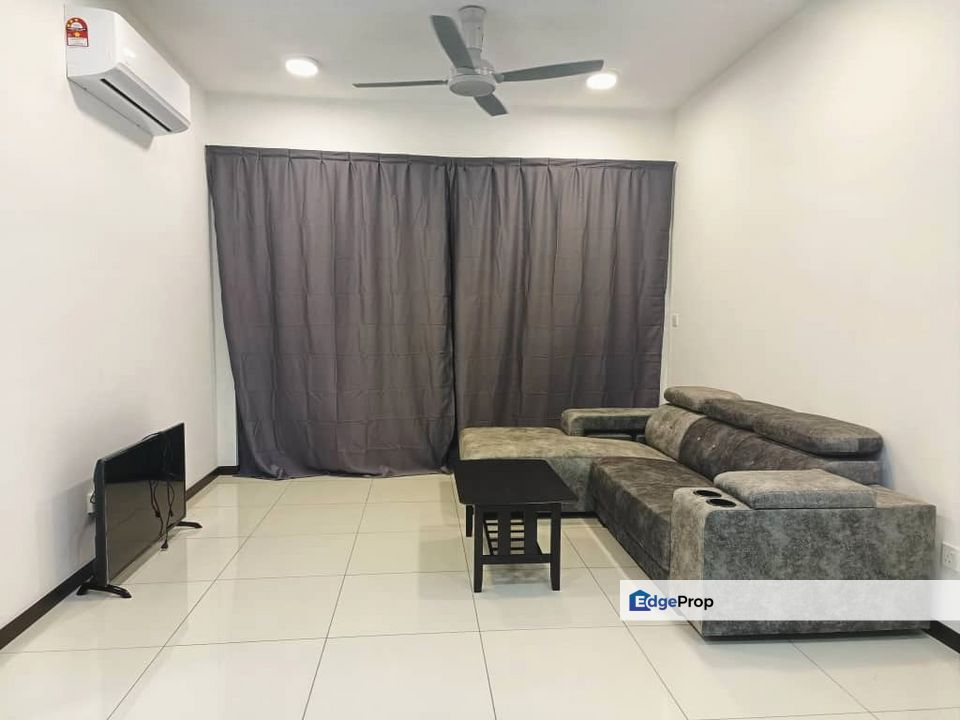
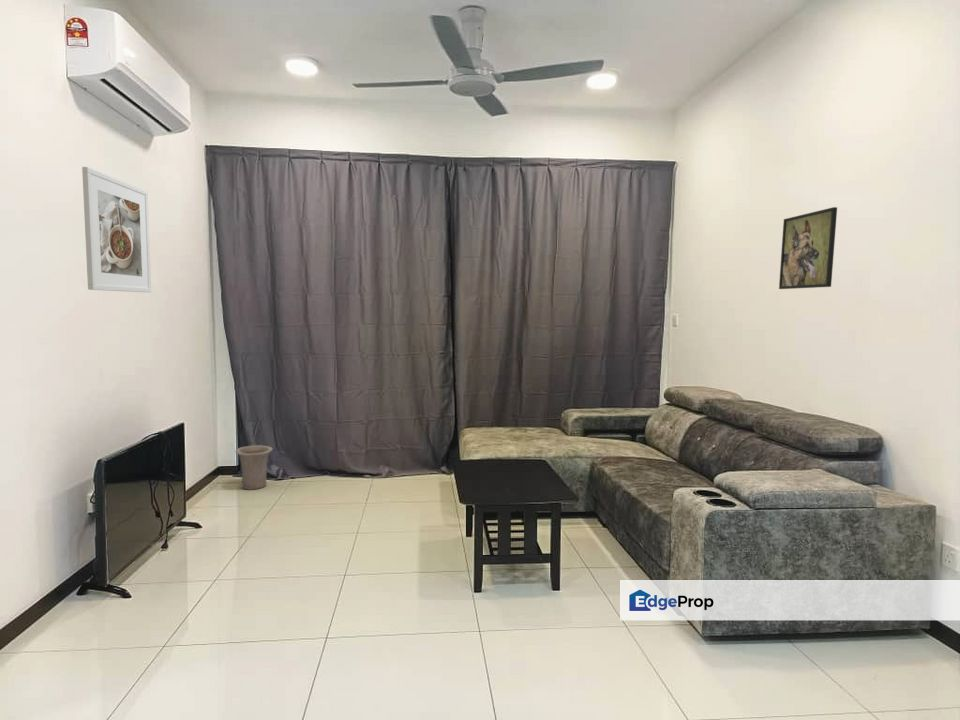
+ vase [235,444,274,491]
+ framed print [81,166,152,294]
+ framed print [778,206,838,290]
